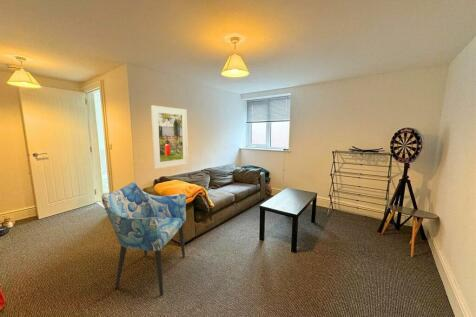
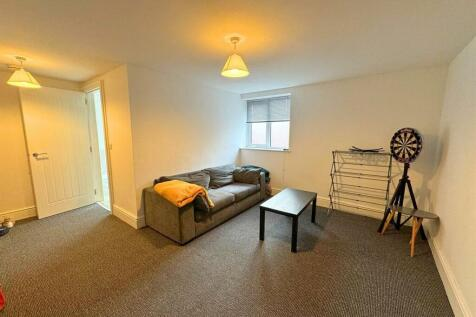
- armchair [101,181,187,296]
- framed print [150,104,189,170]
